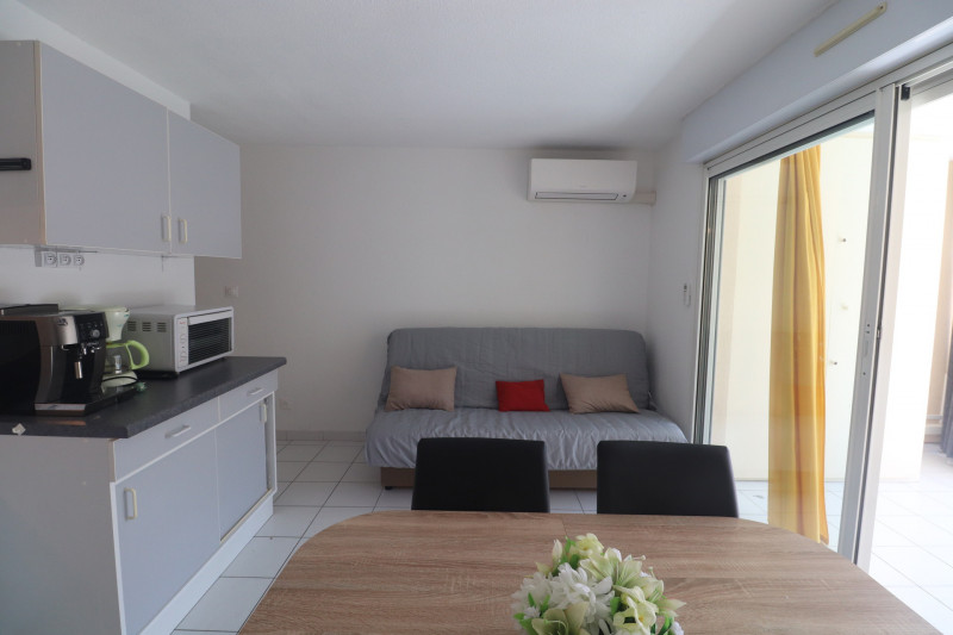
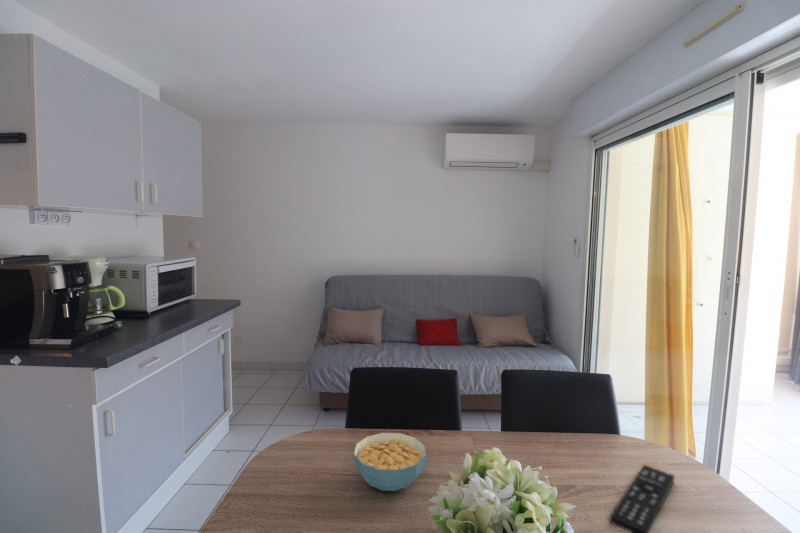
+ remote control [608,464,675,533]
+ cereal bowl [352,432,427,492]
